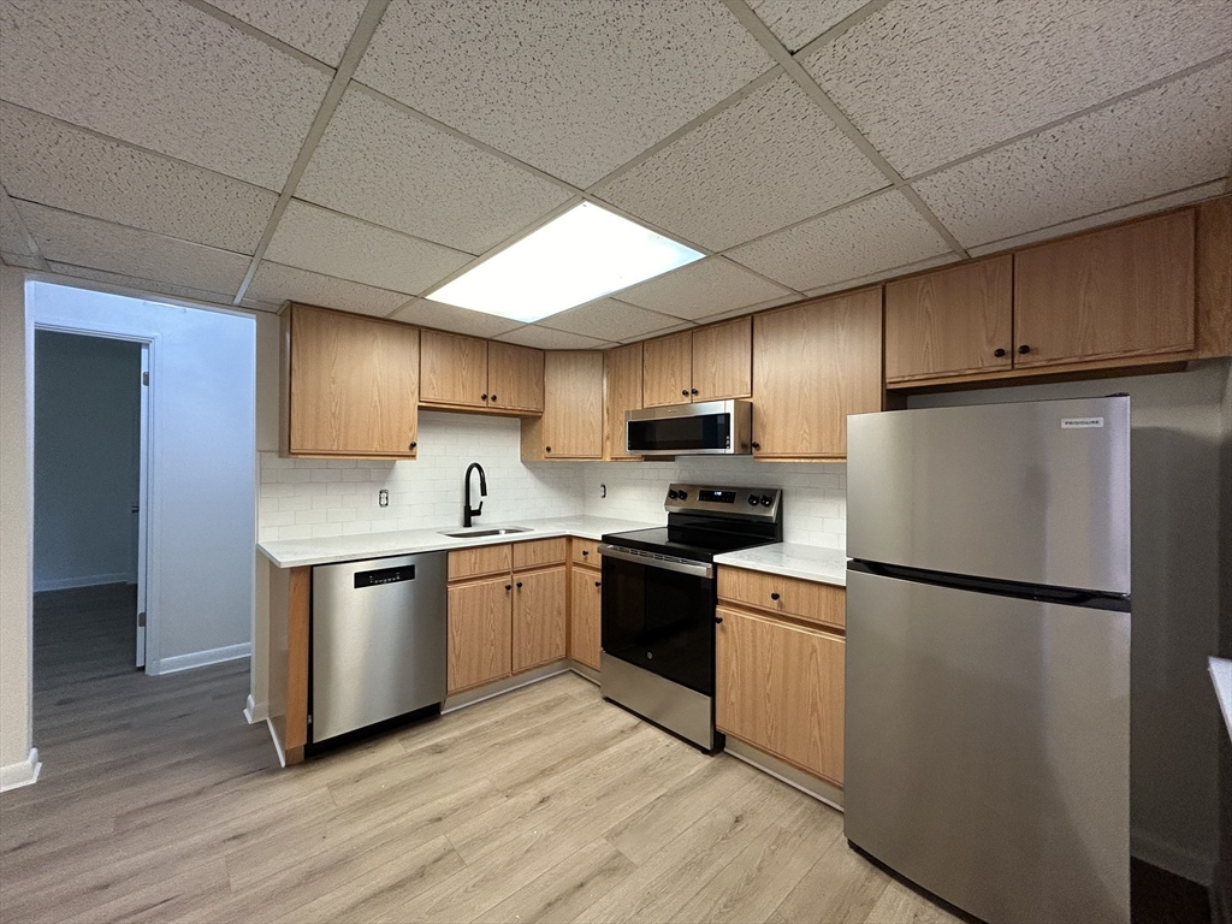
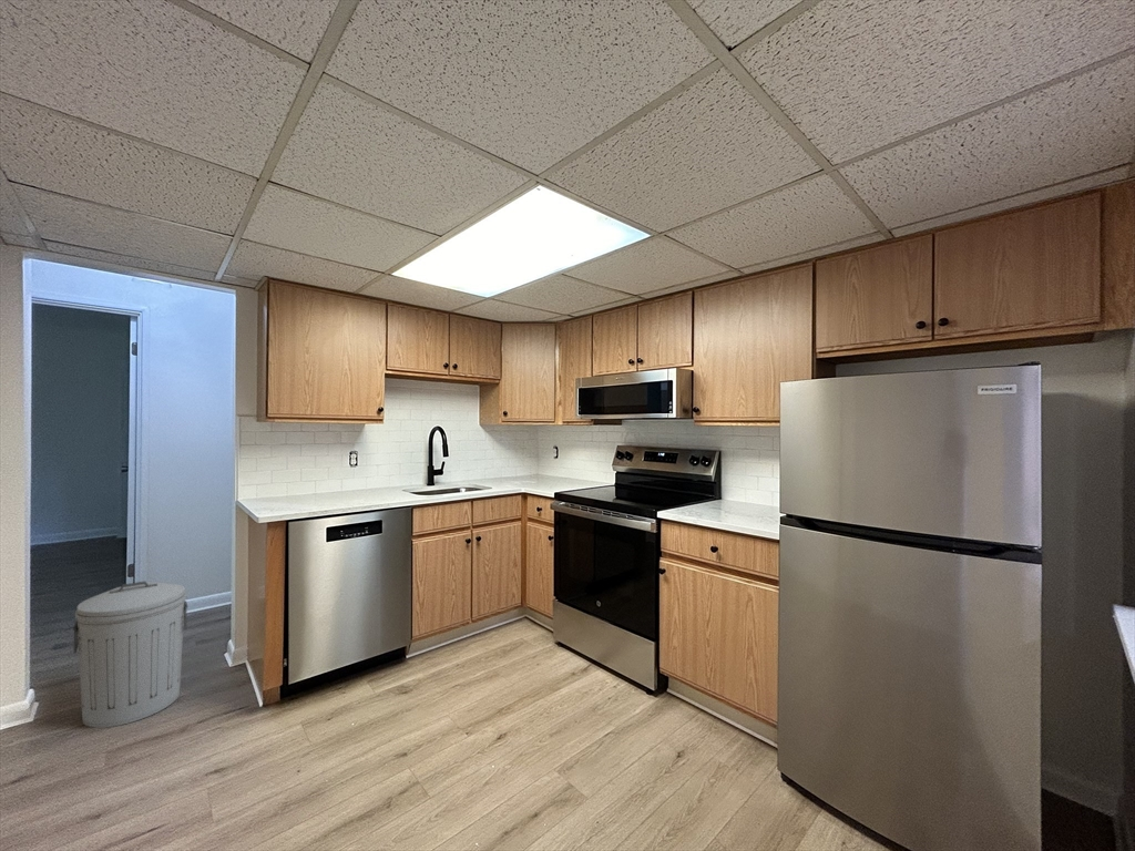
+ trash can [72,581,188,729]
